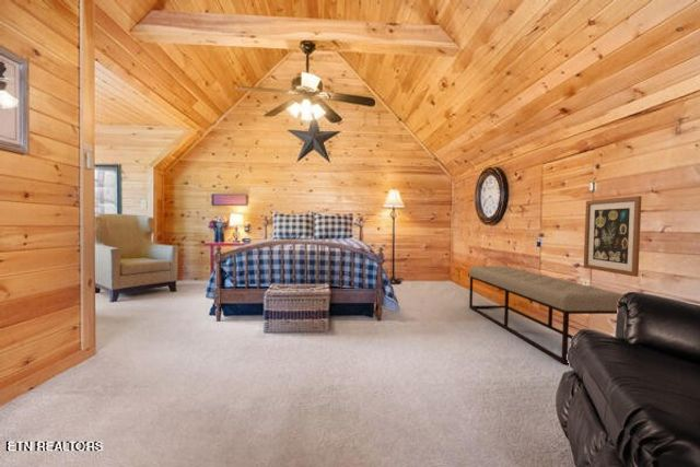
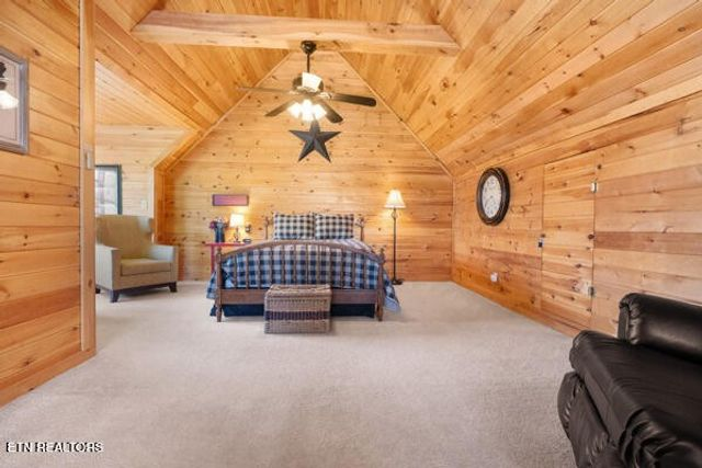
- bench [468,265,625,365]
- wall art [583,195,643,278]
